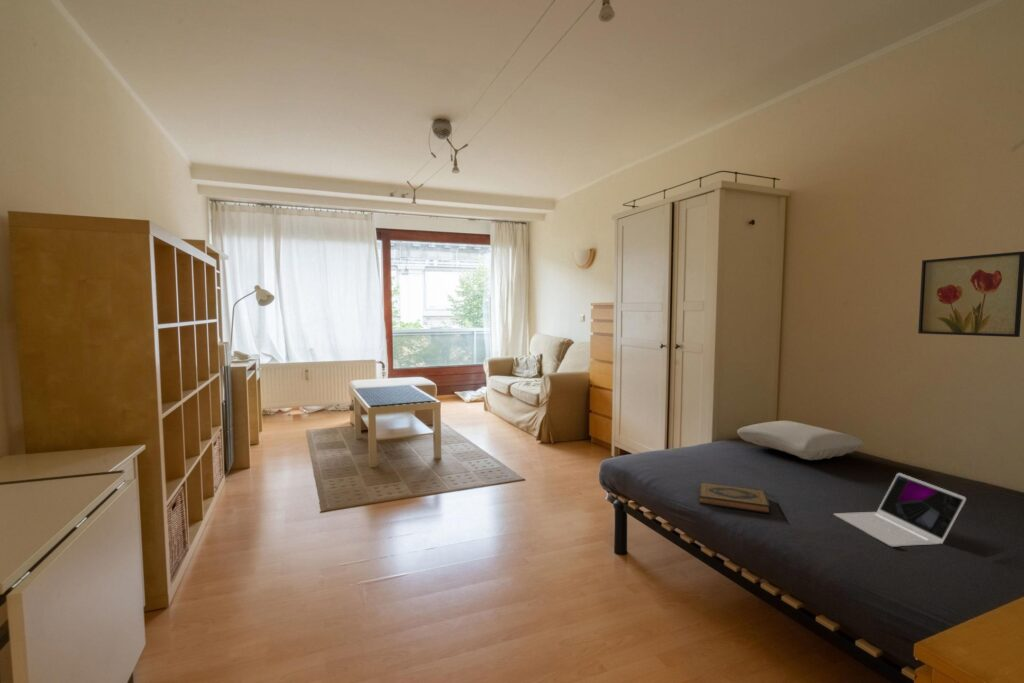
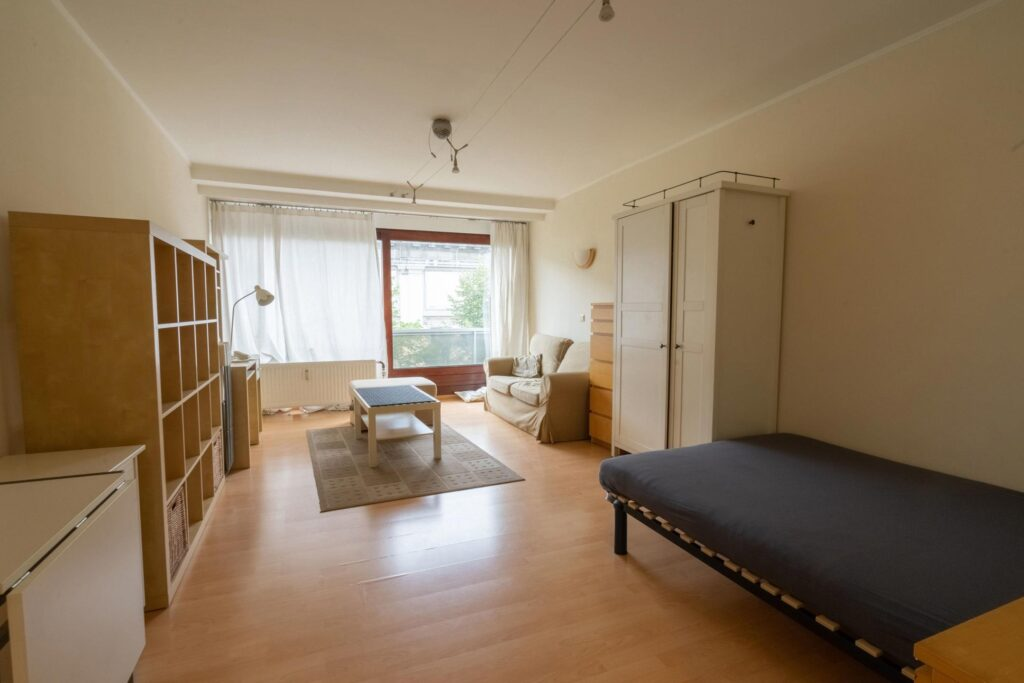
- hardback book [698,481,771,515]
- laptop [833,472,967,548]
- wall art [917,250,1024,338]
- pillow [736,420,865,461]
